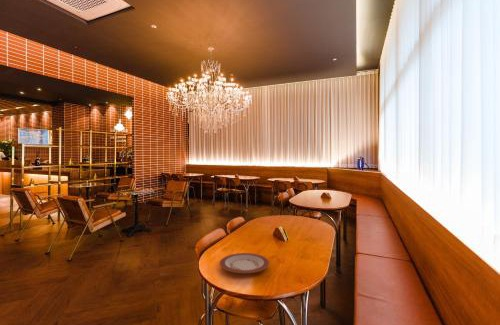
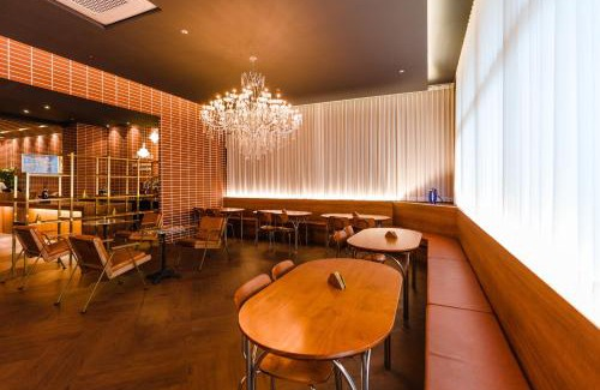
- plate [219,252,270,274]
